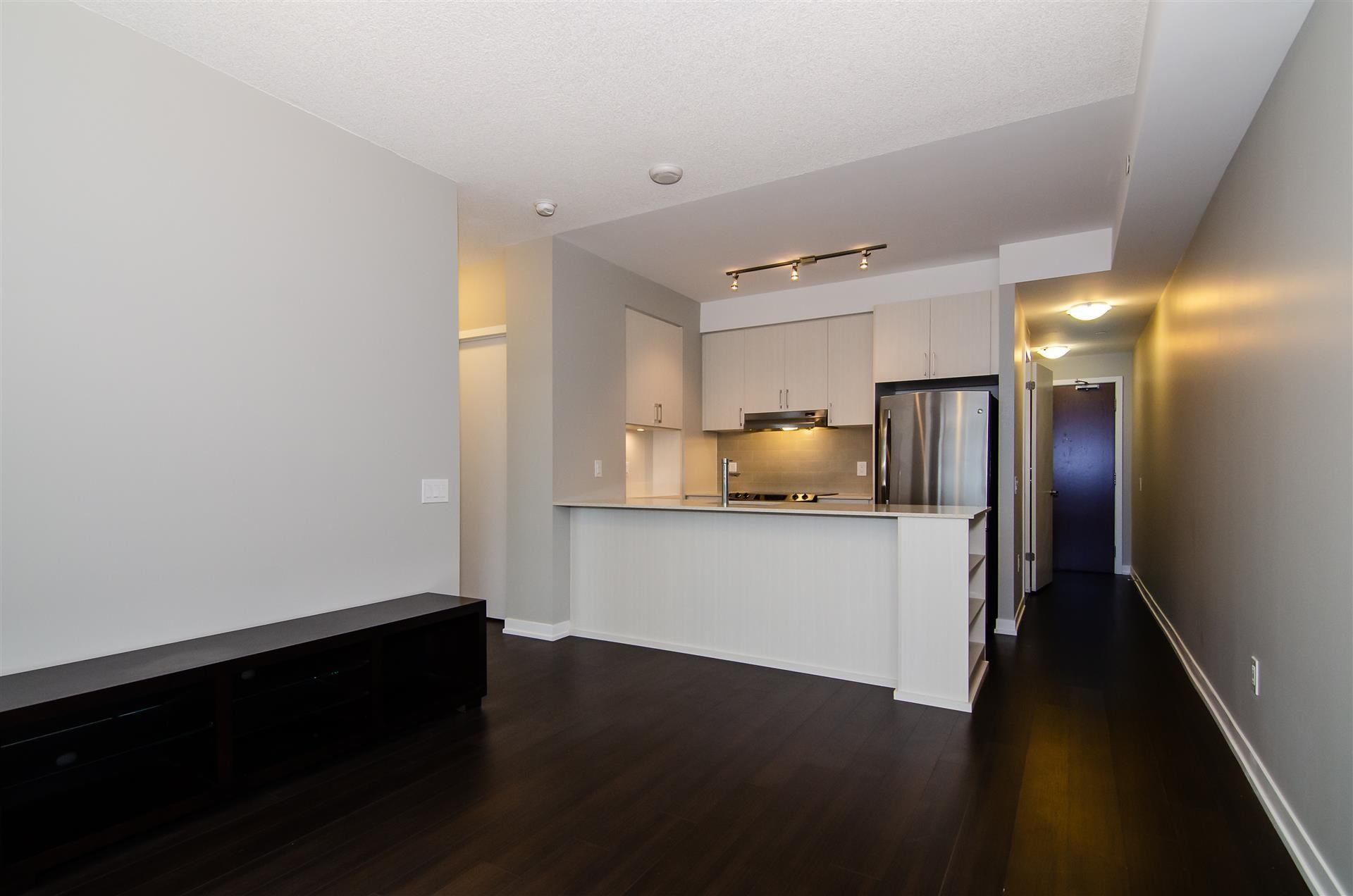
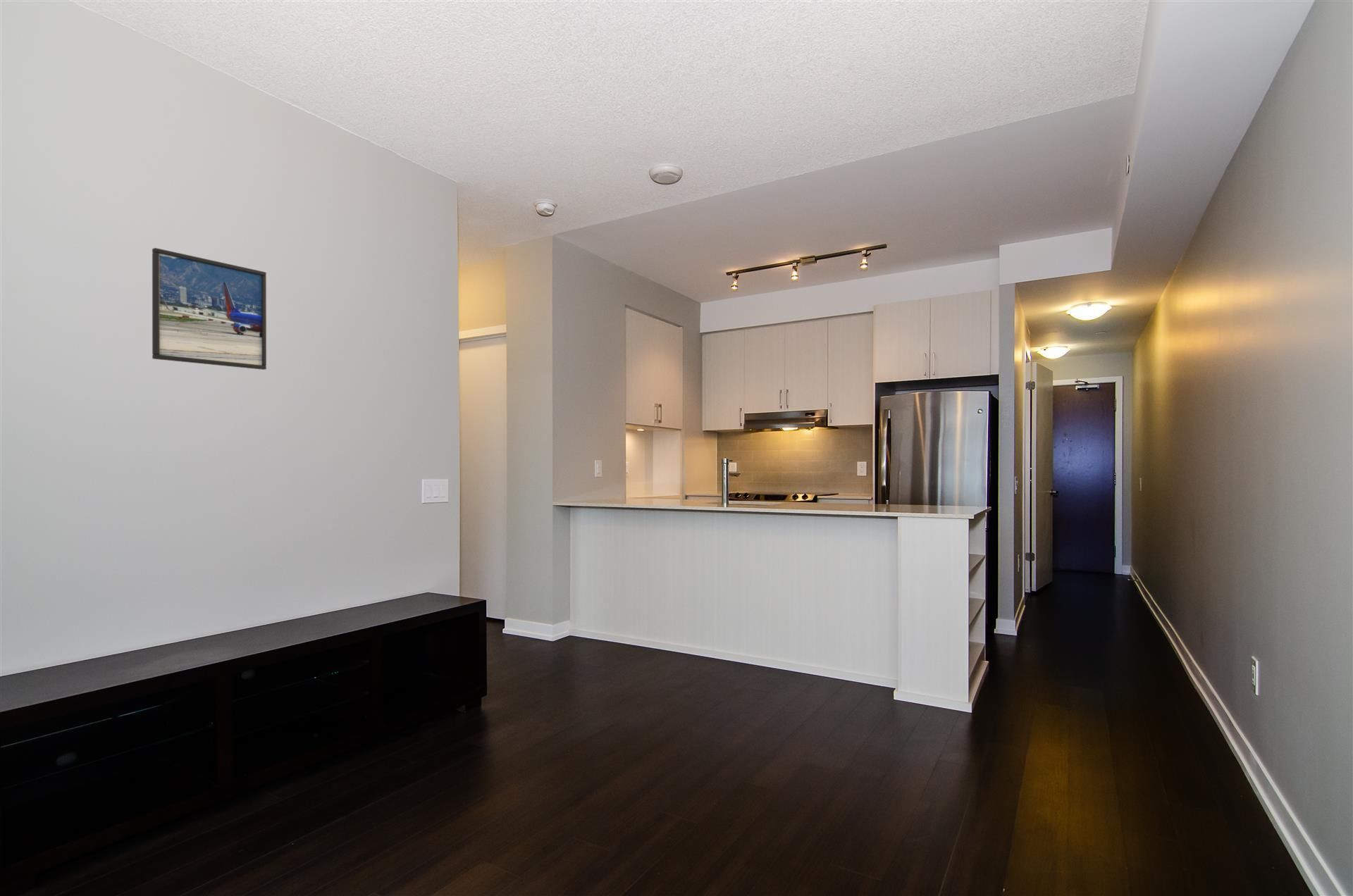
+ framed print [152,247,267,371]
